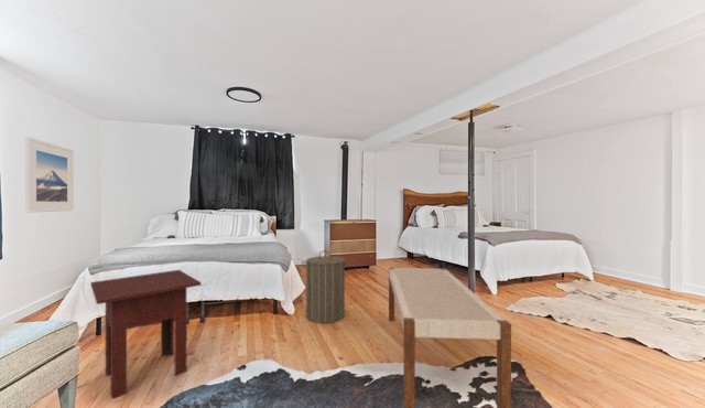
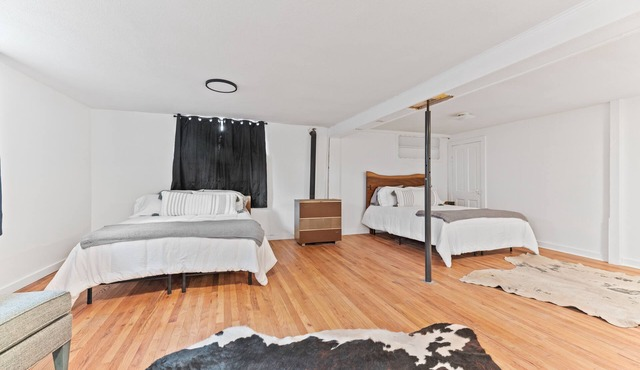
- bench [388,267,512,408]
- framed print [25,136,75,214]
- laundry hamper [301,249,350,324]
- side table [89,269,203,400]
